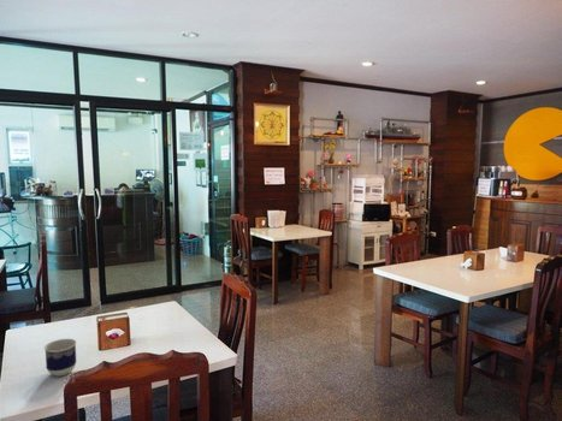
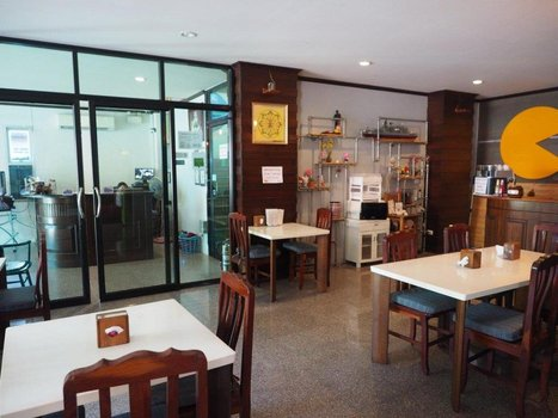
- cup [43,338,77,378]
